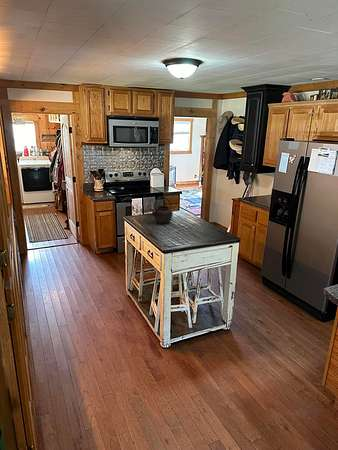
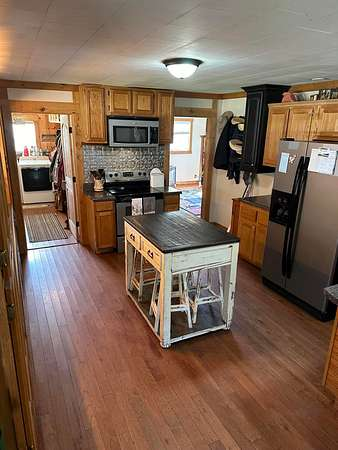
- kettle [149,196,174,225]
